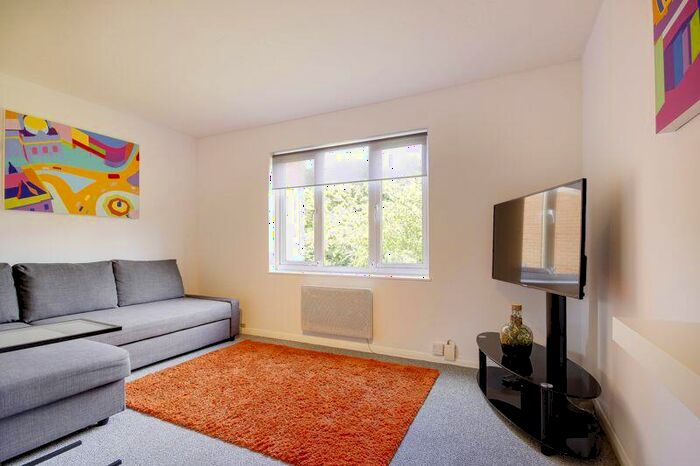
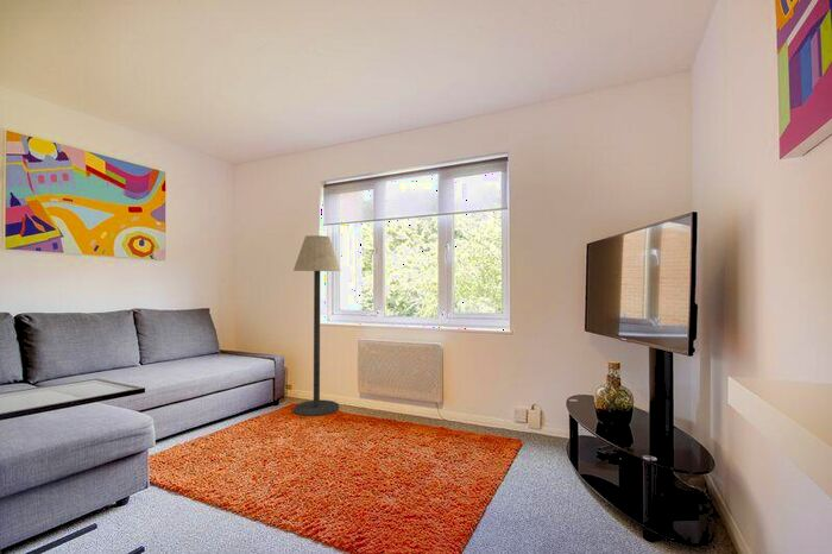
+ floor lamp [292,234,341,417]
